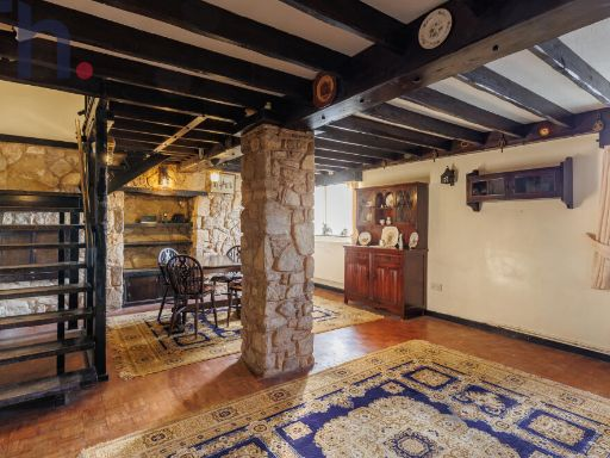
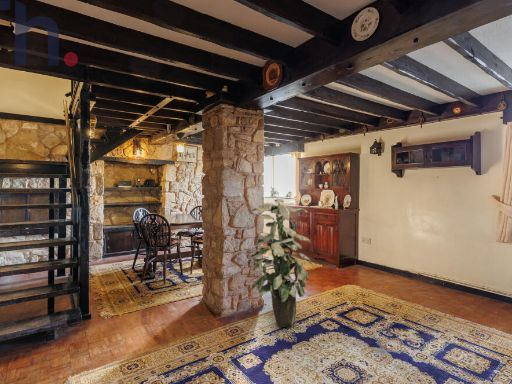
+ indoor plant [249,198,313,328]
